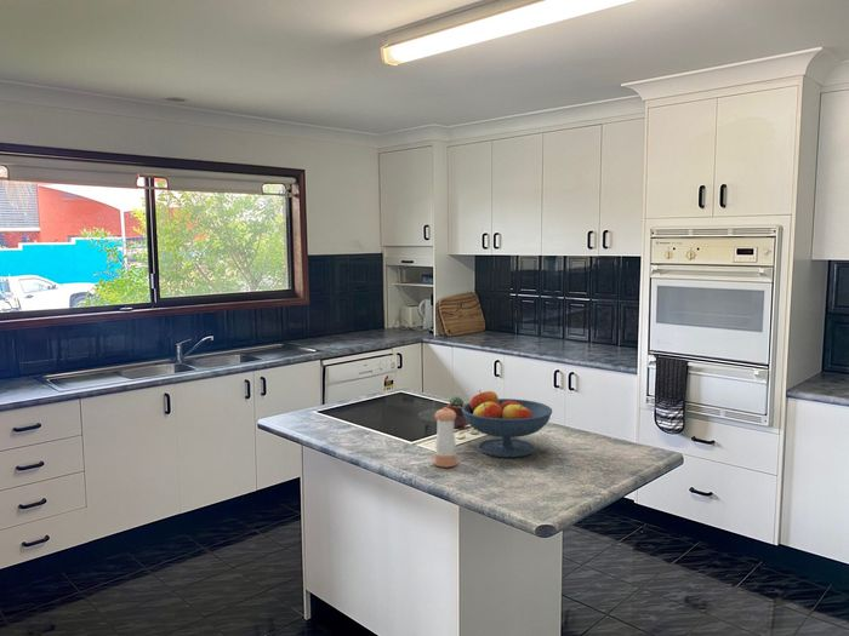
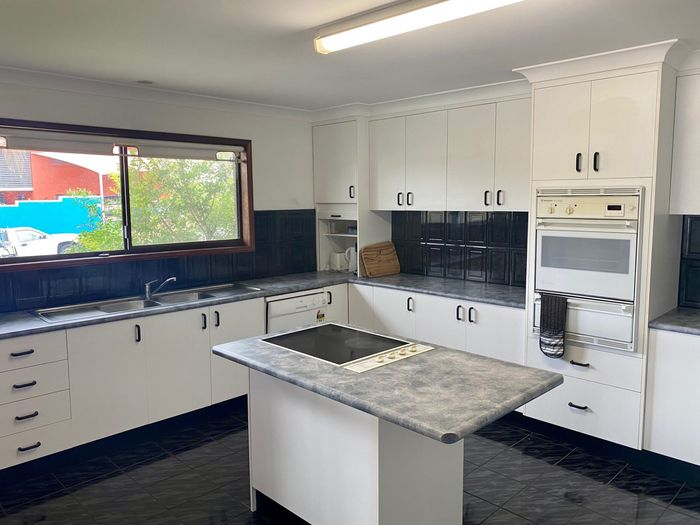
- fruit bowl [462,389,553,458]
- potted succulent [445,396,467,429]
- pepper shaker [434,406,457,468]
